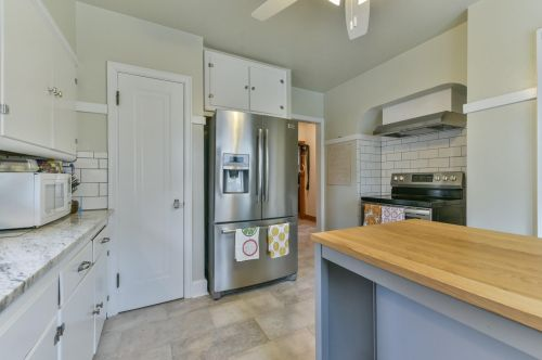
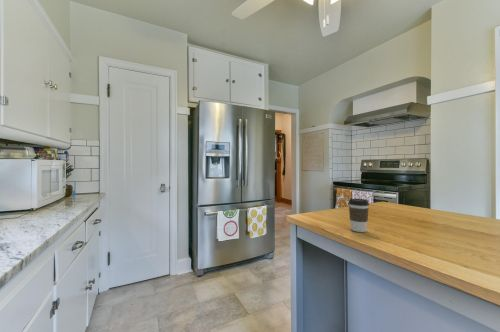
+ coffee cup [347,198,370,233]
